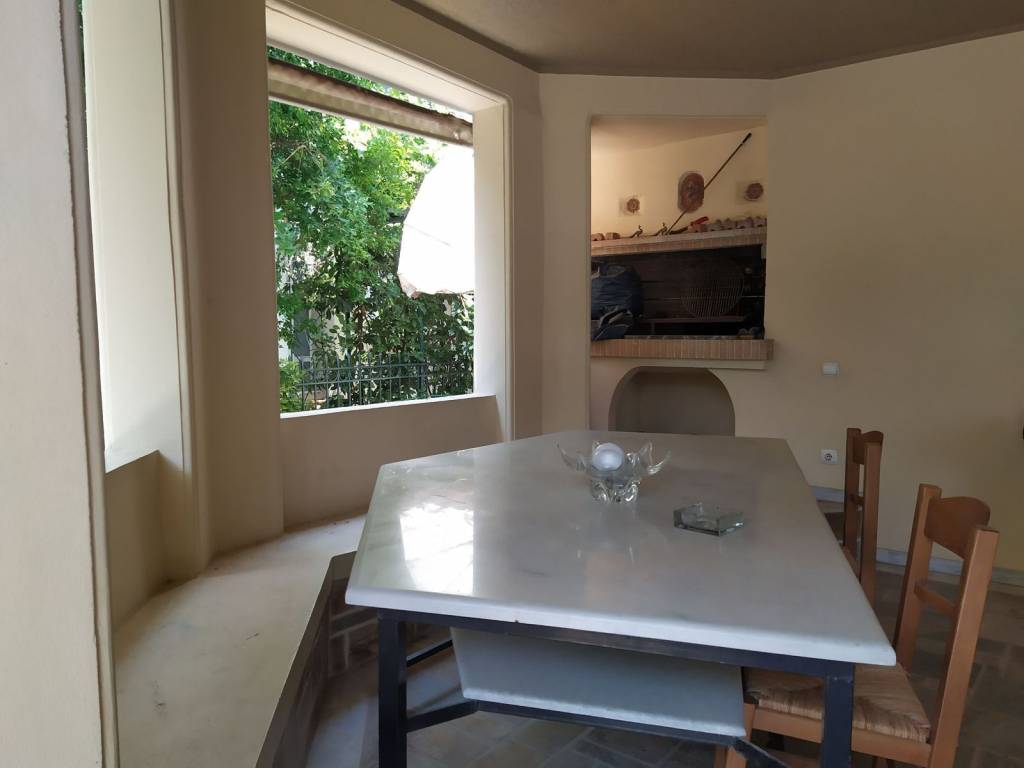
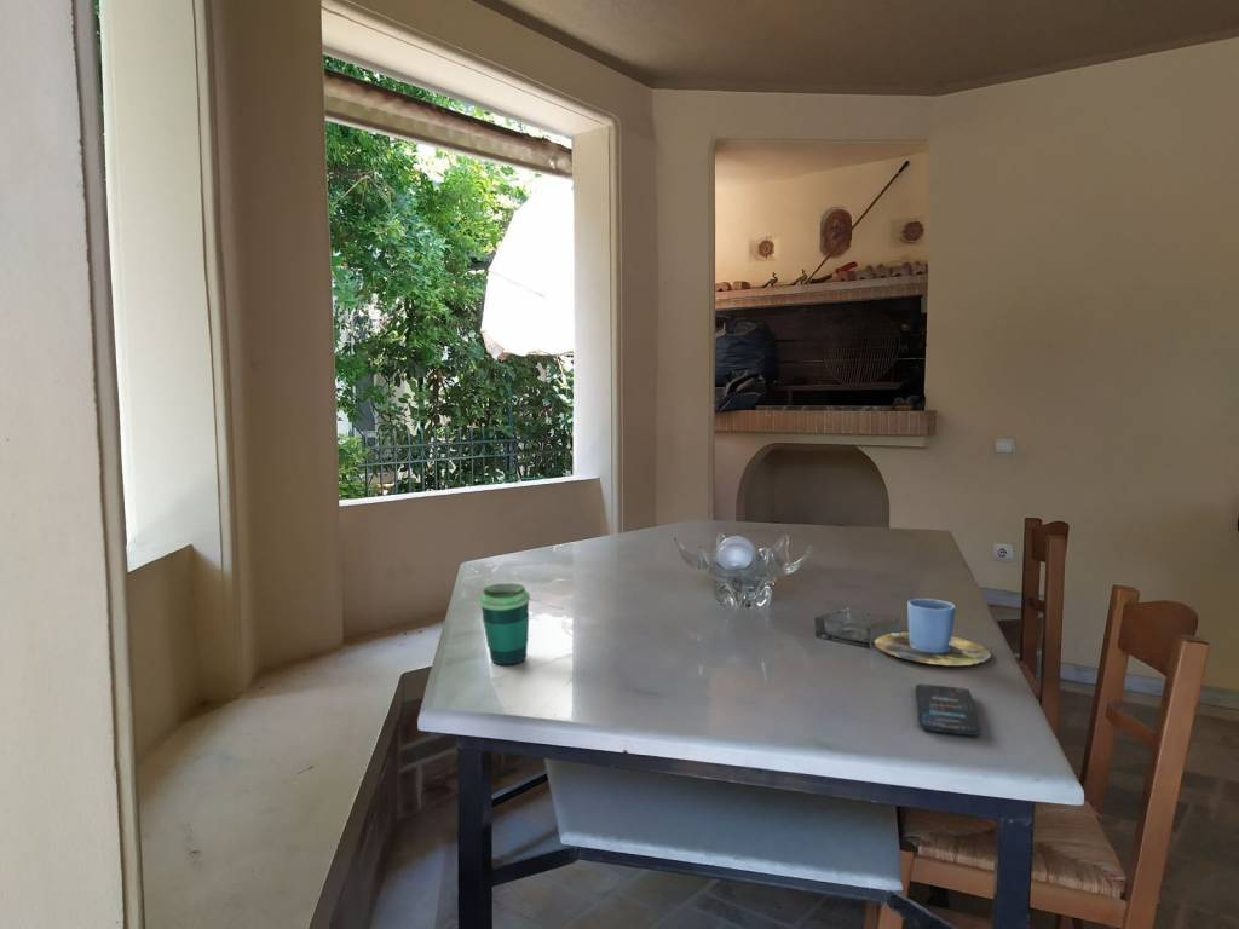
+ cup [478,582,531,665]
+ smartphone [914,683,981,737]
+ cup [874,598,992,667]
